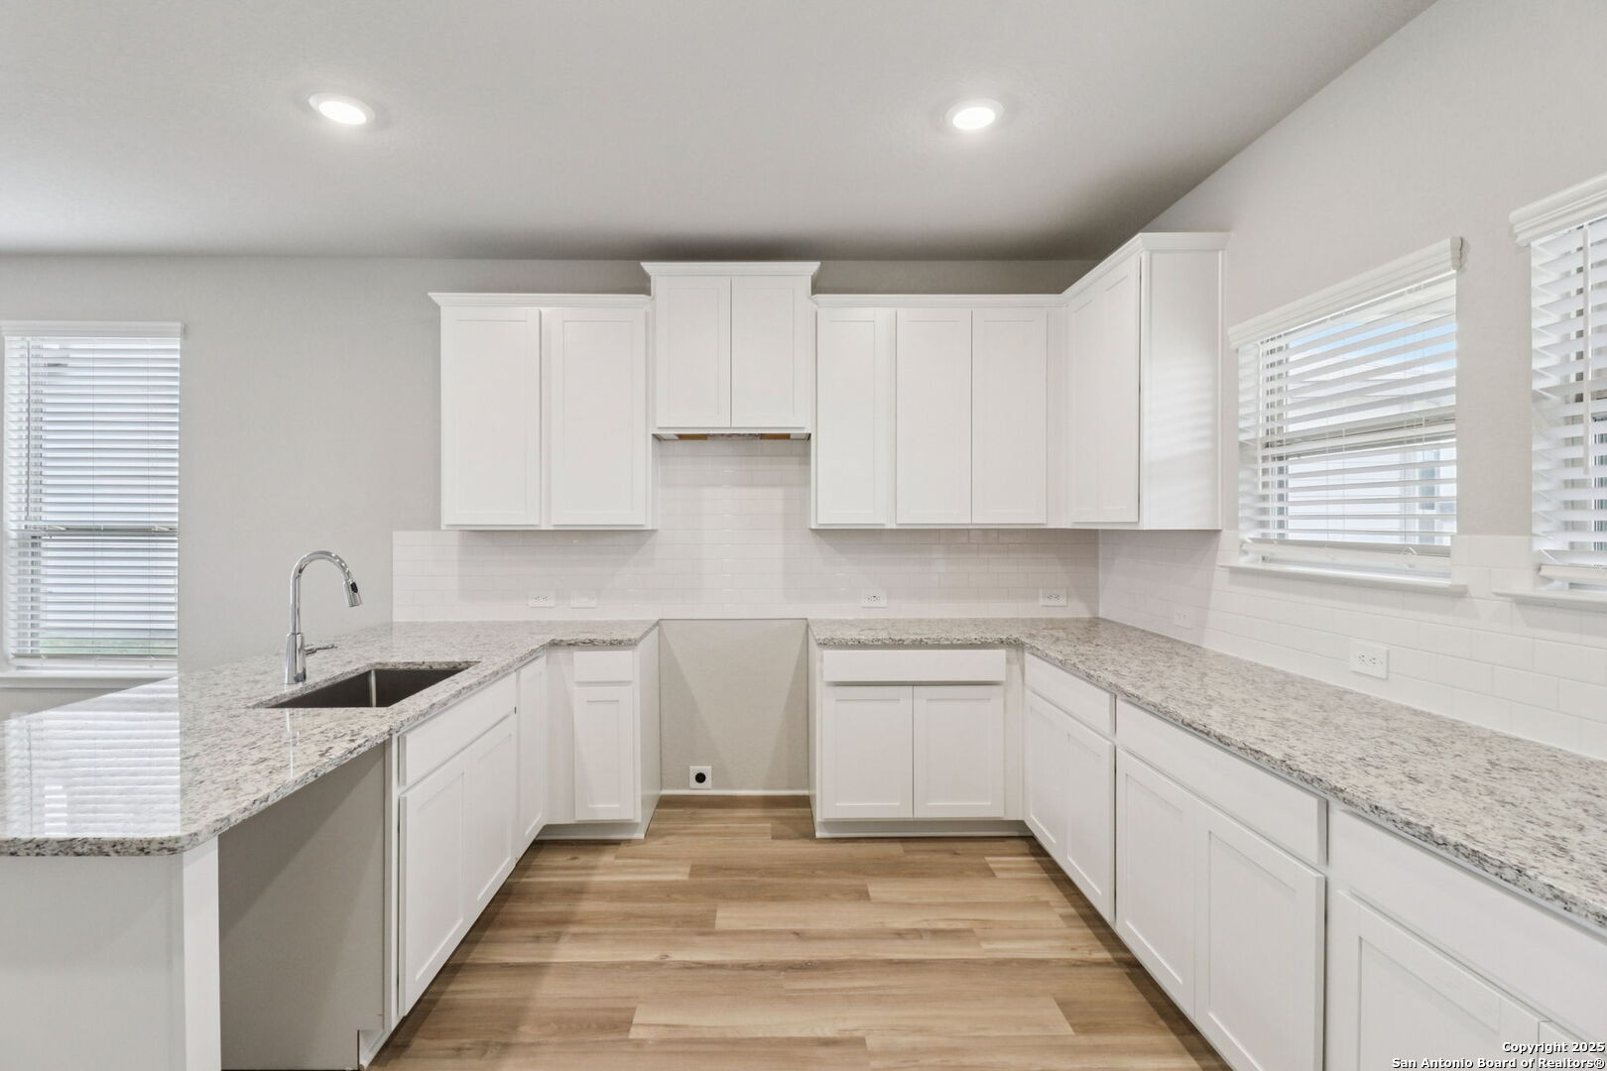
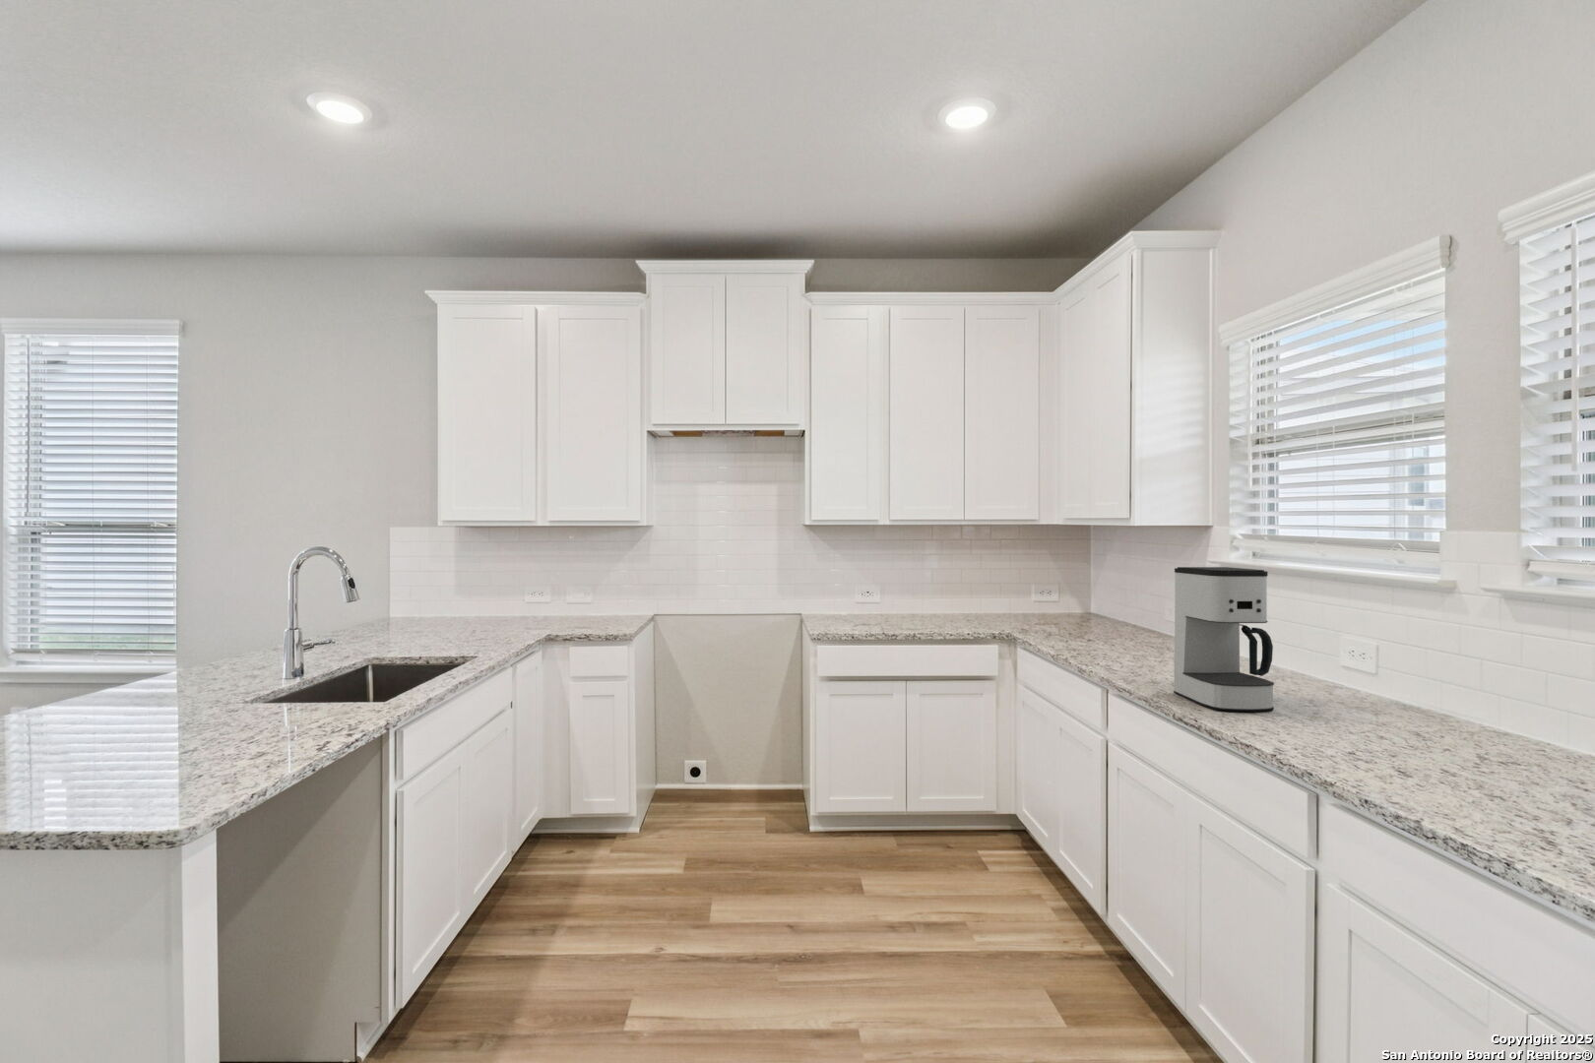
+ coffee maker [1173,566,1275,713]
